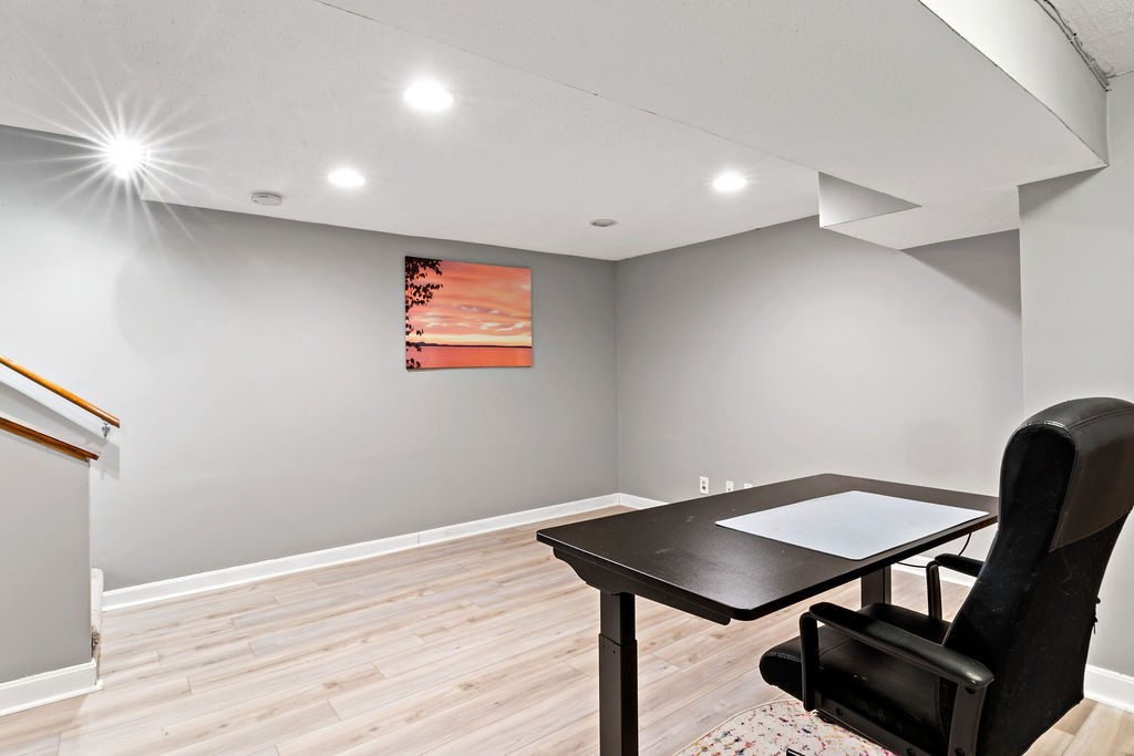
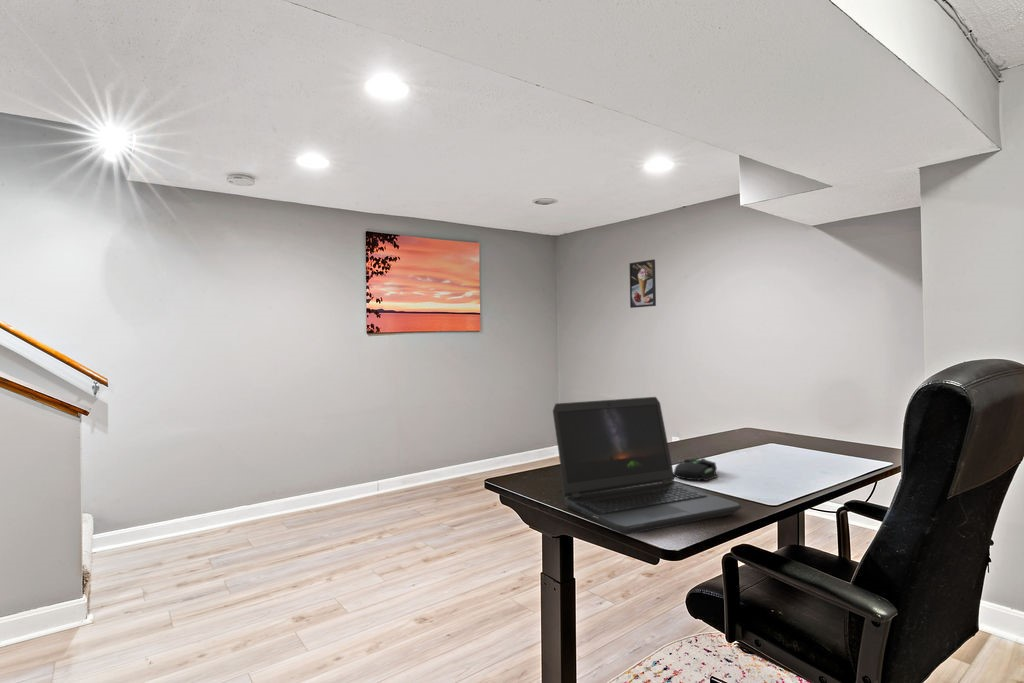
+ laptop computer [552,396,742,536]
+ mouse [673,457,718,482]
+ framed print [628,259,657,309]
